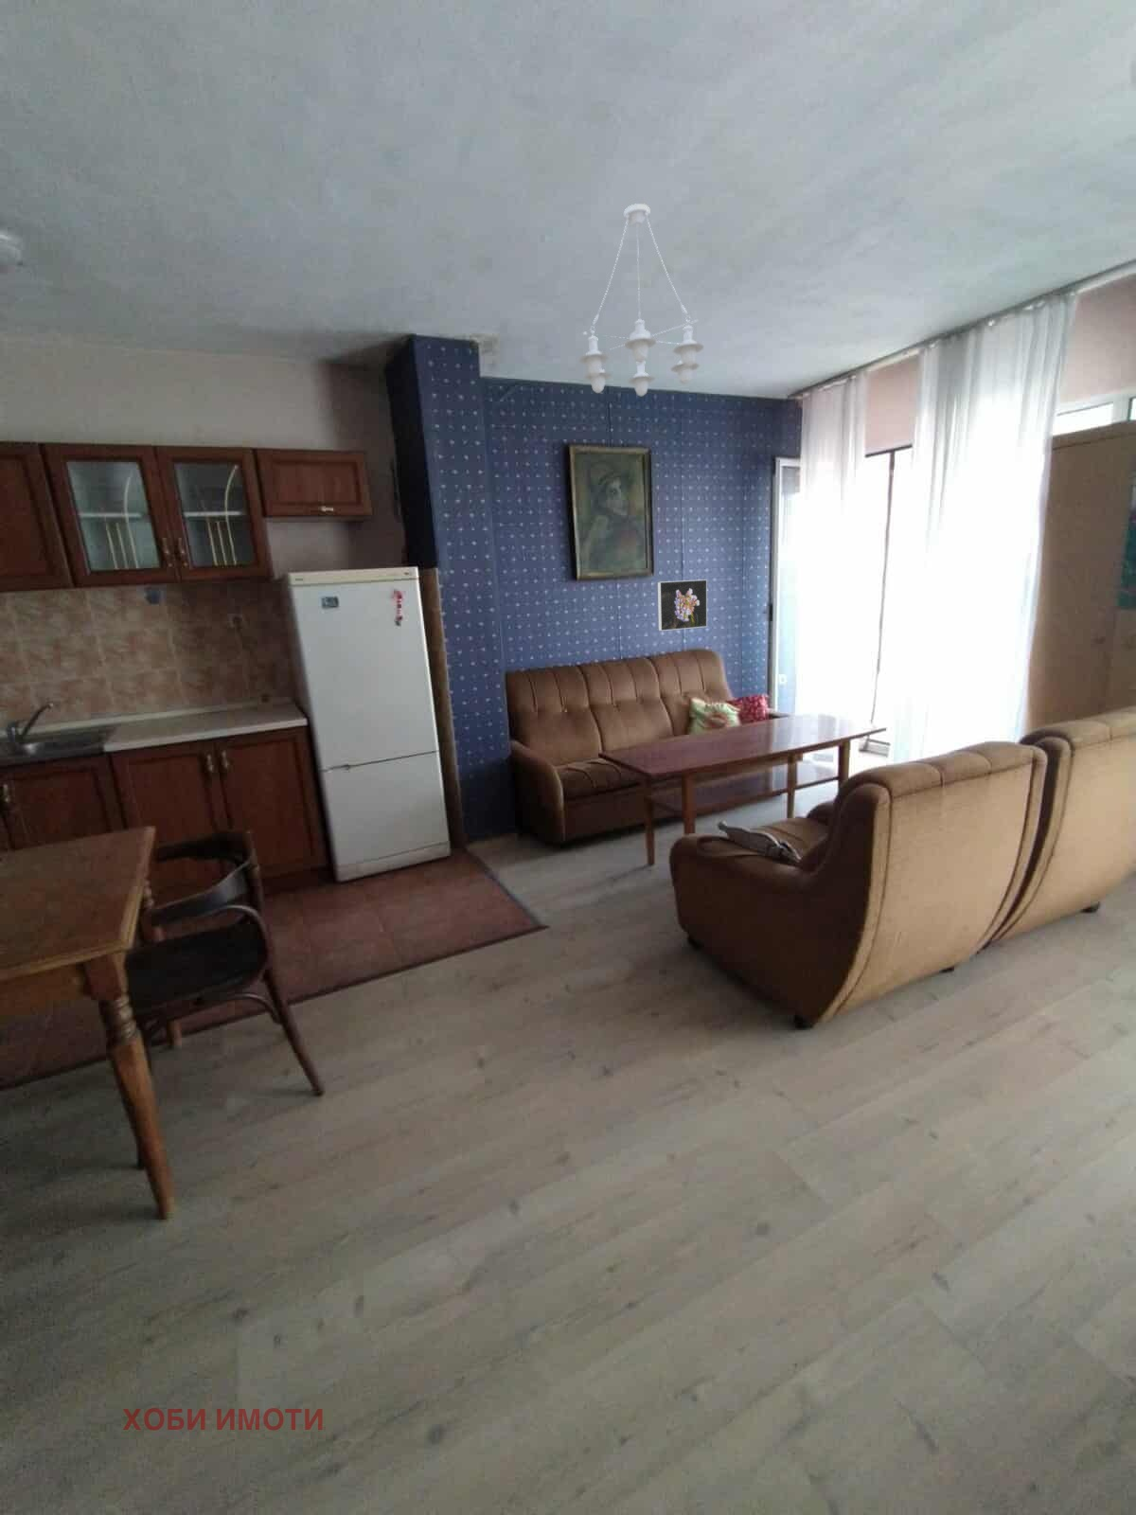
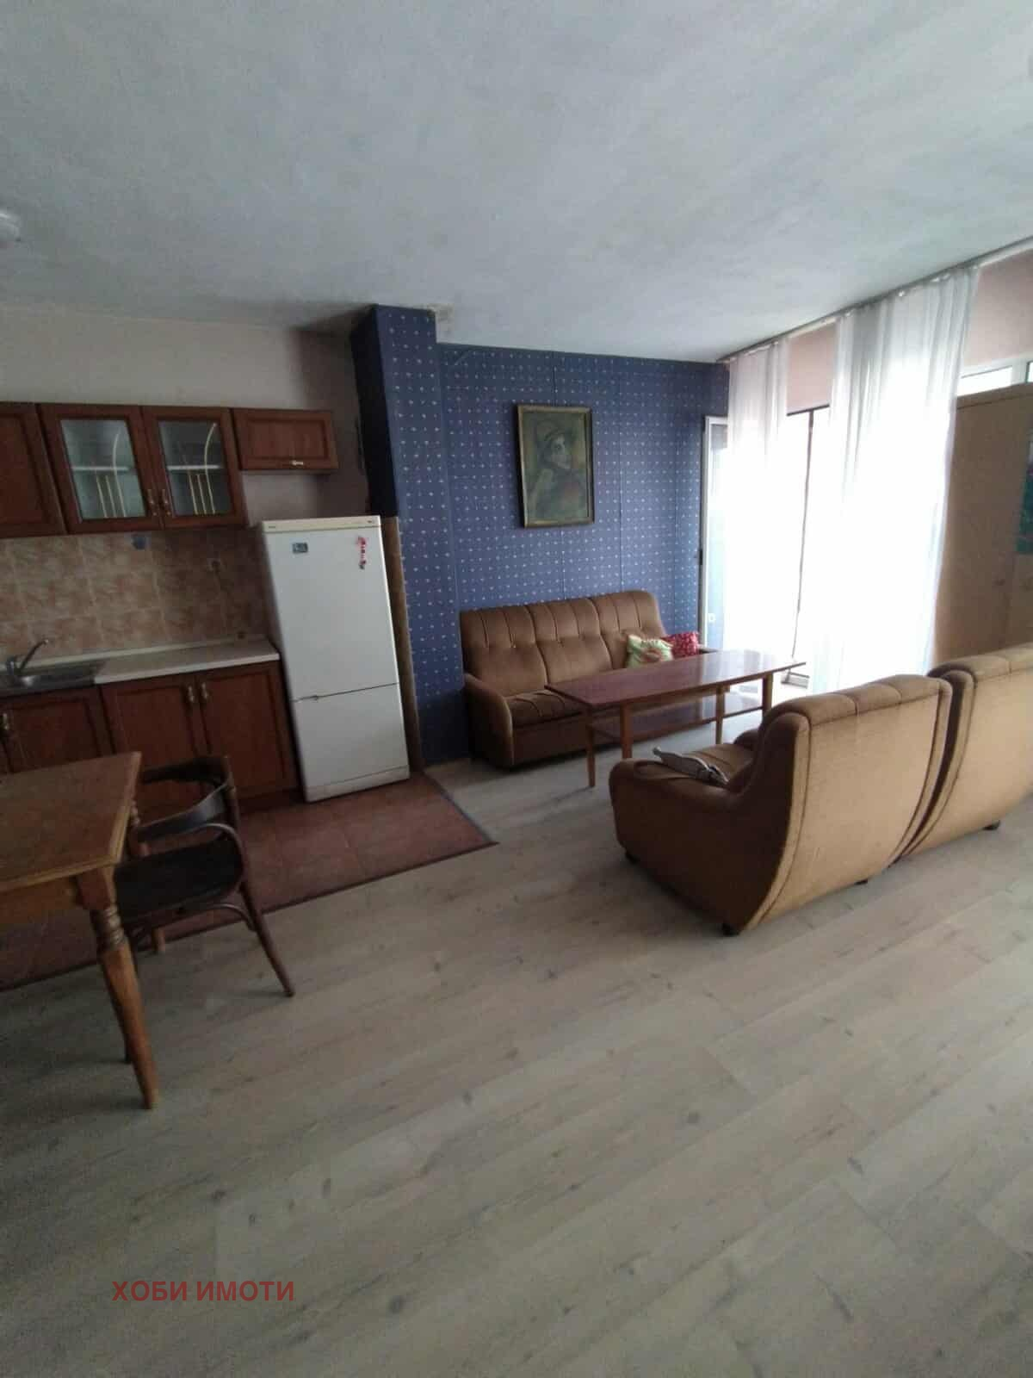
- chandelier [579,203,704,397]
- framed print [656,579,708,631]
